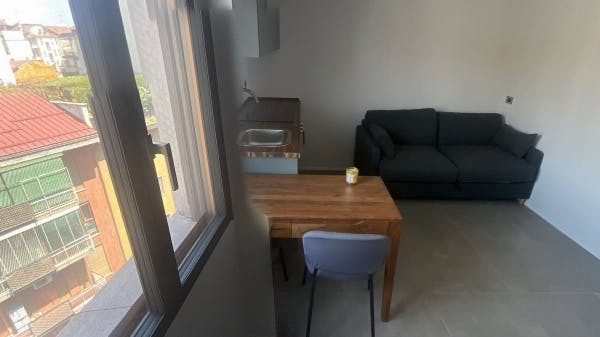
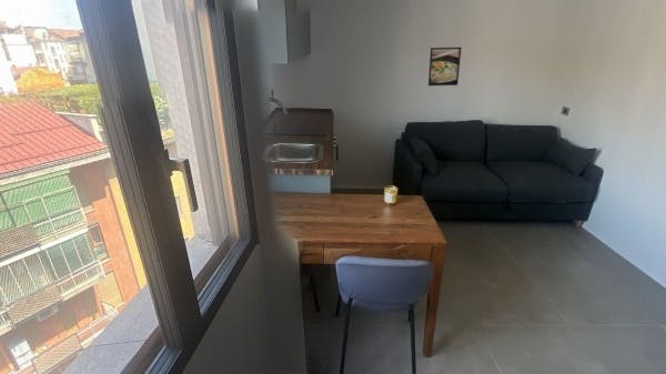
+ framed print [427,47,463,87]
